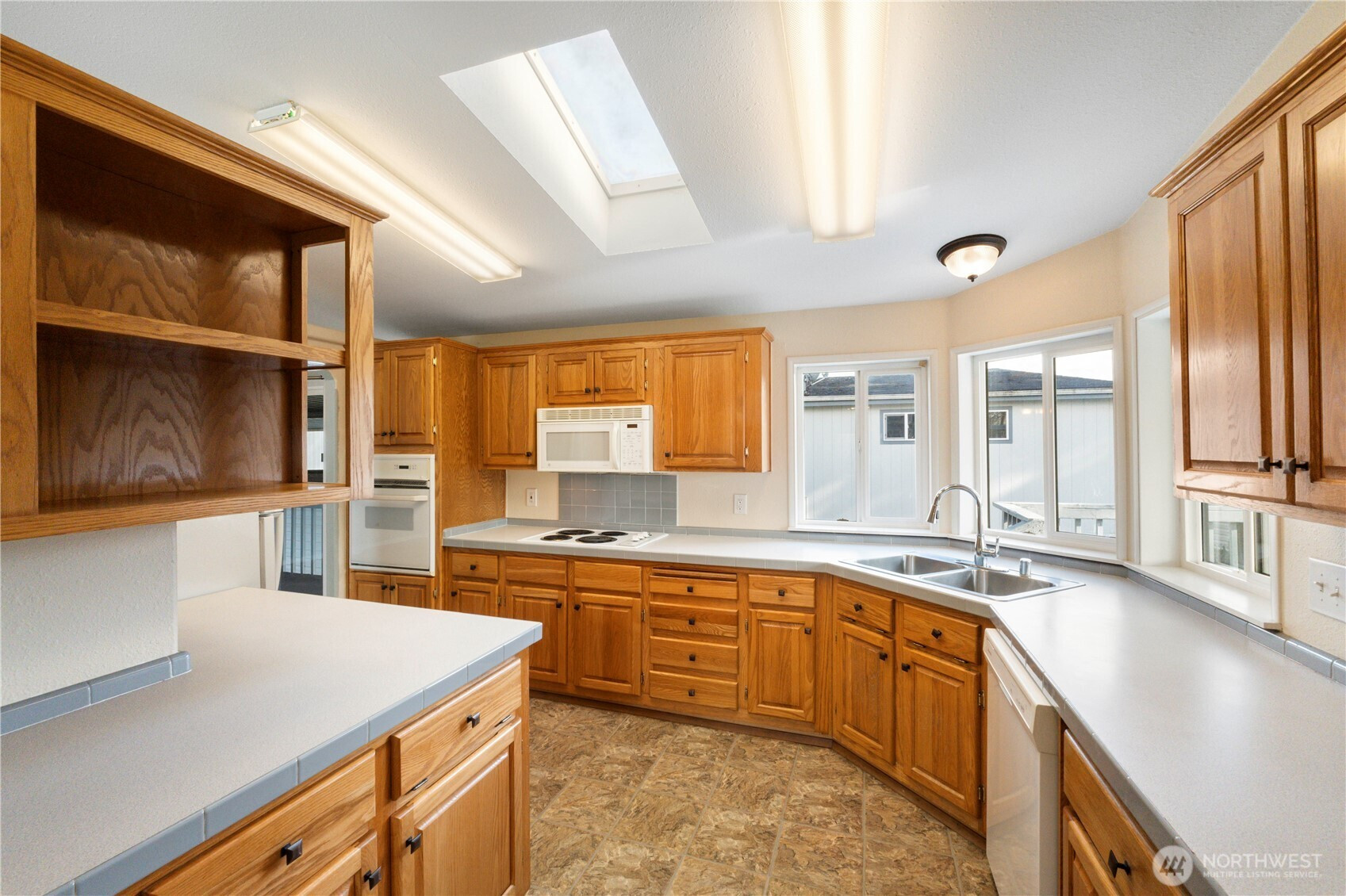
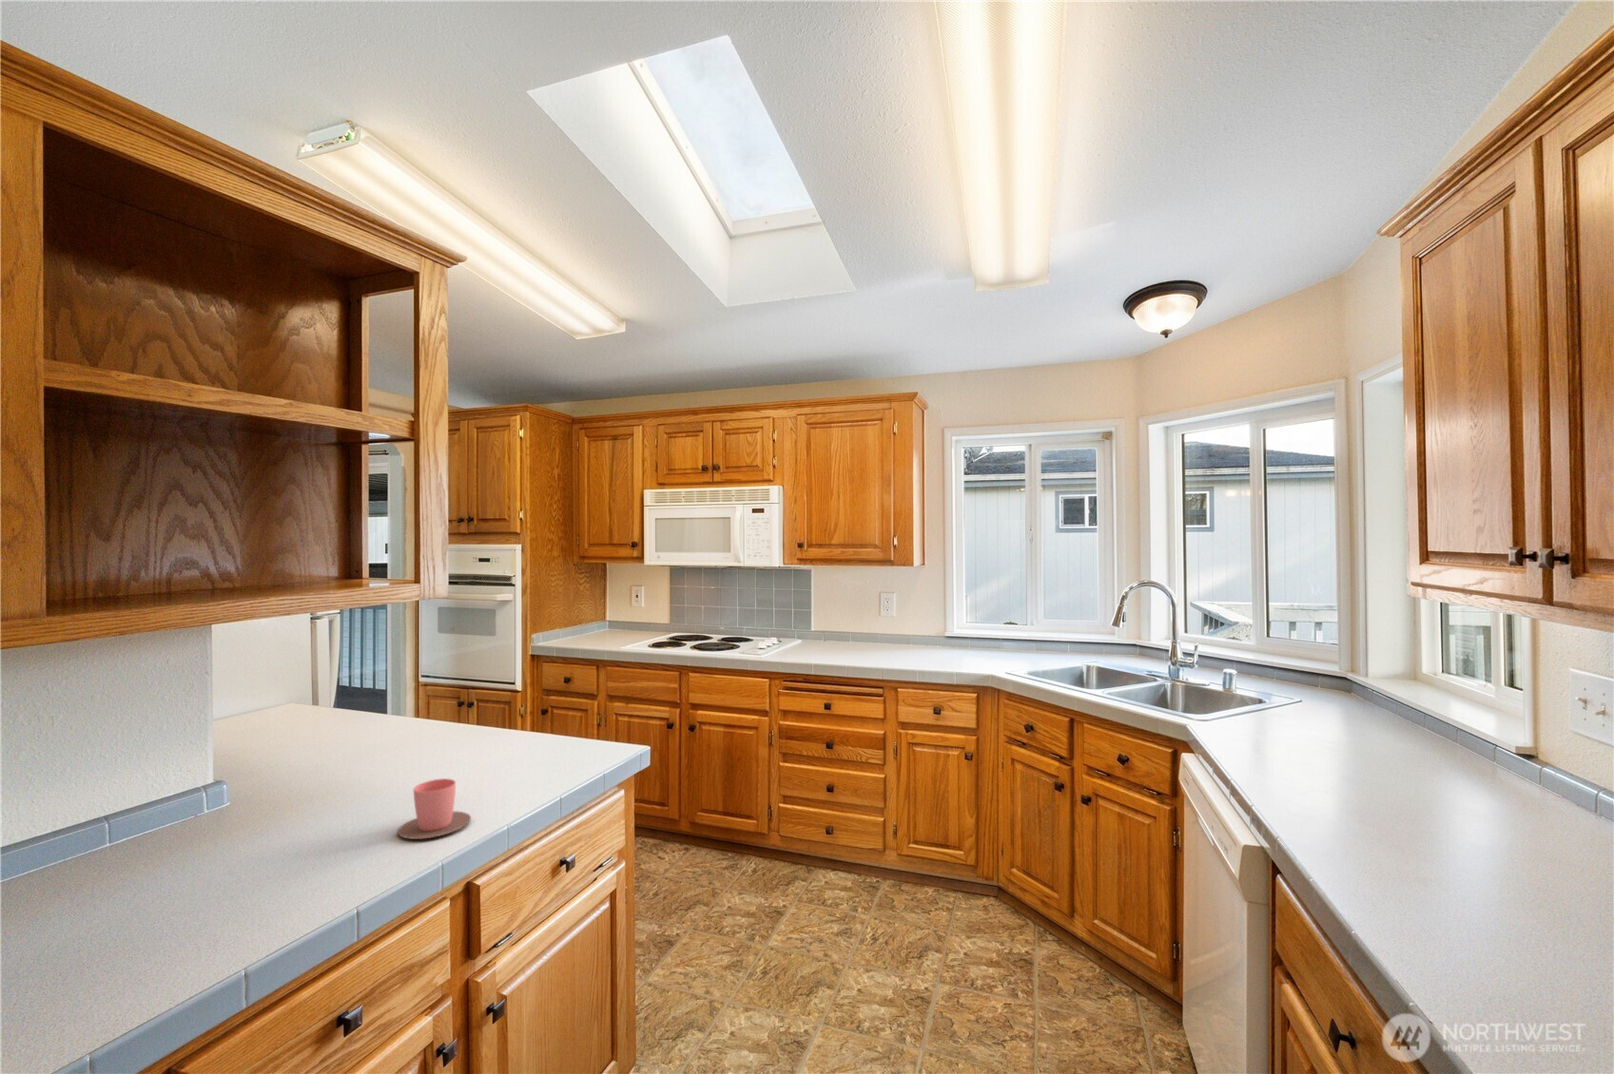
+ cup [397,778,471,840]
